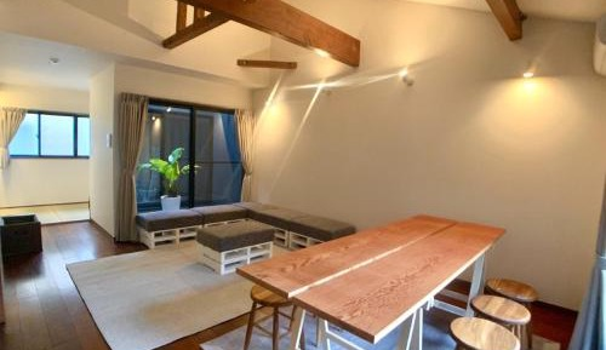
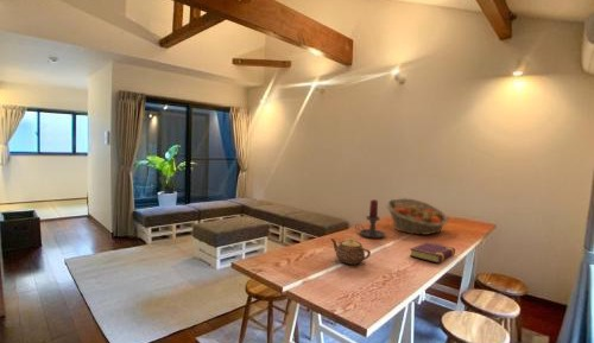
+ candle holder [354,198,386,240]
+ book [409,241,456,265]
+ teapot [329,237,372,266]
+ fruit basket [385,197,449,236]
